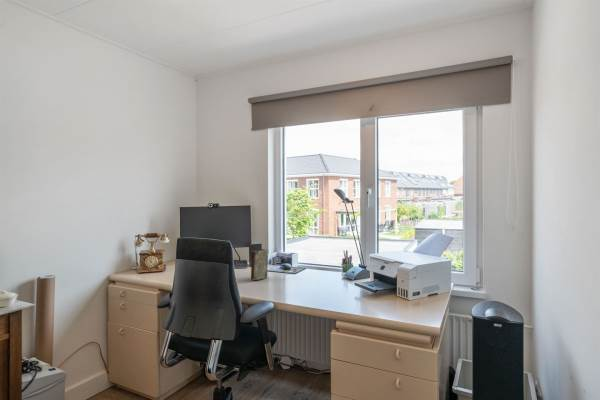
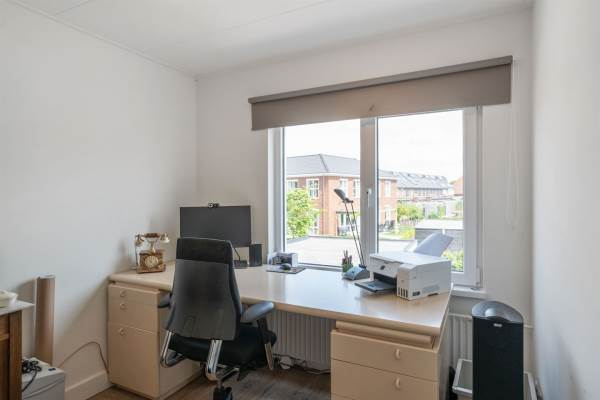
- book [250,248,269,281]
